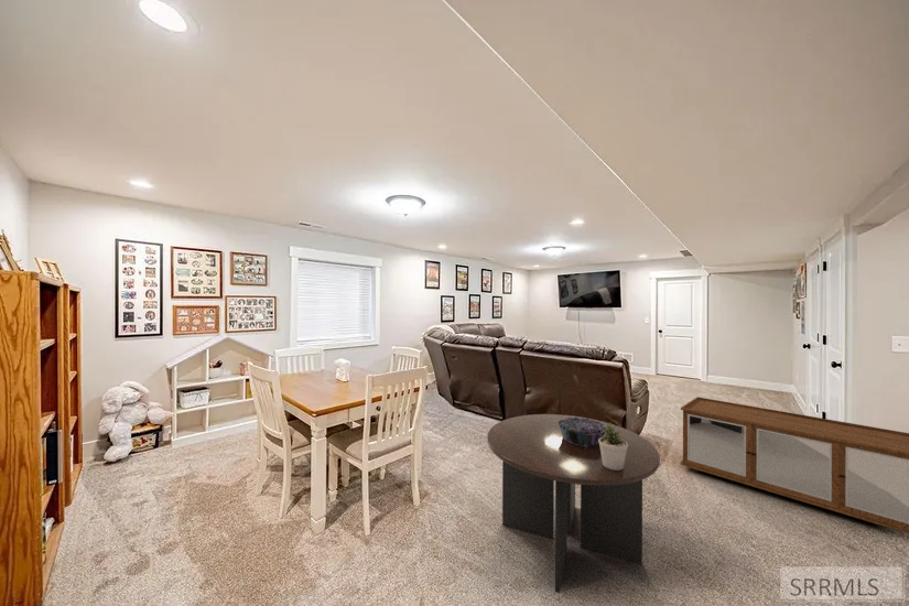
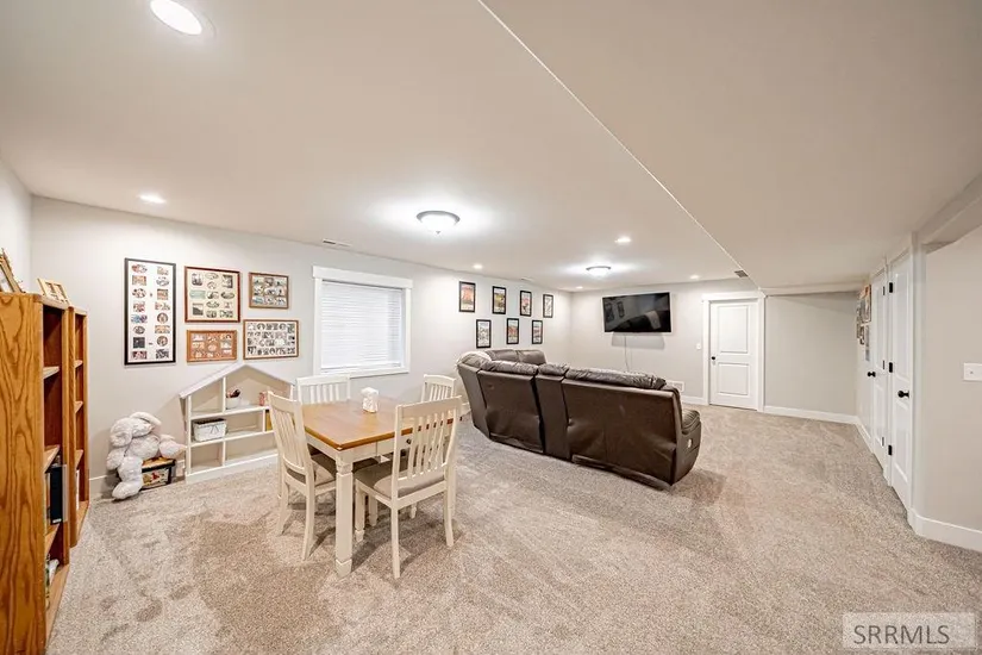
- potted plant [598,421,628,470]
- decorative bowl [558,416,607,447]
- coffee table [486,413,661,594]
- storage cabinet [680,396,909,534]
